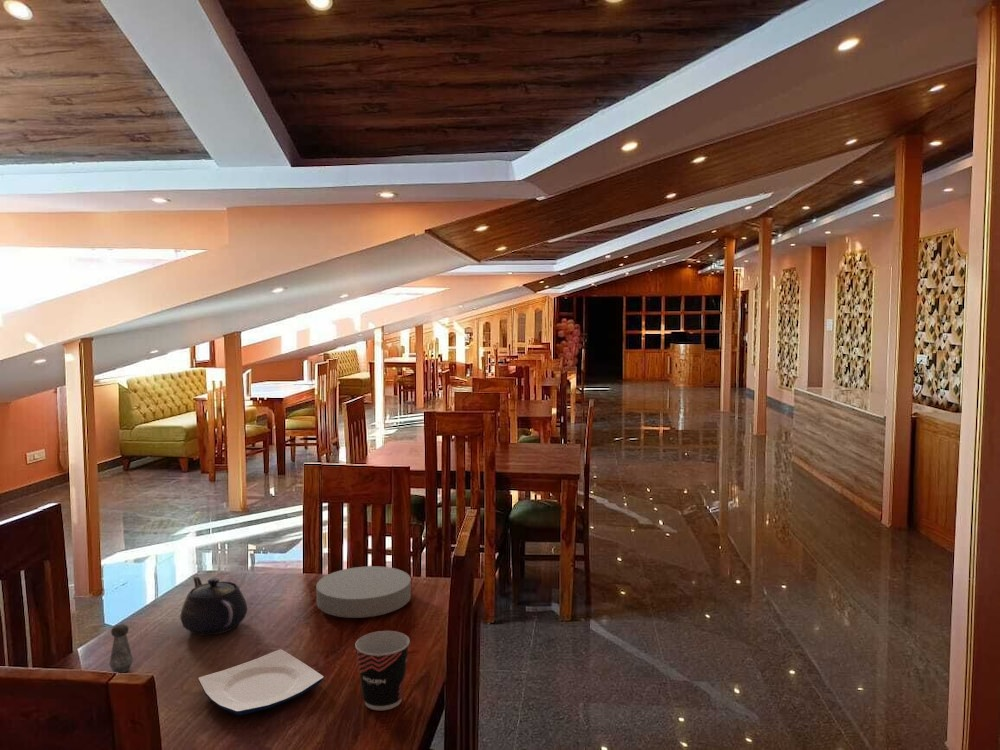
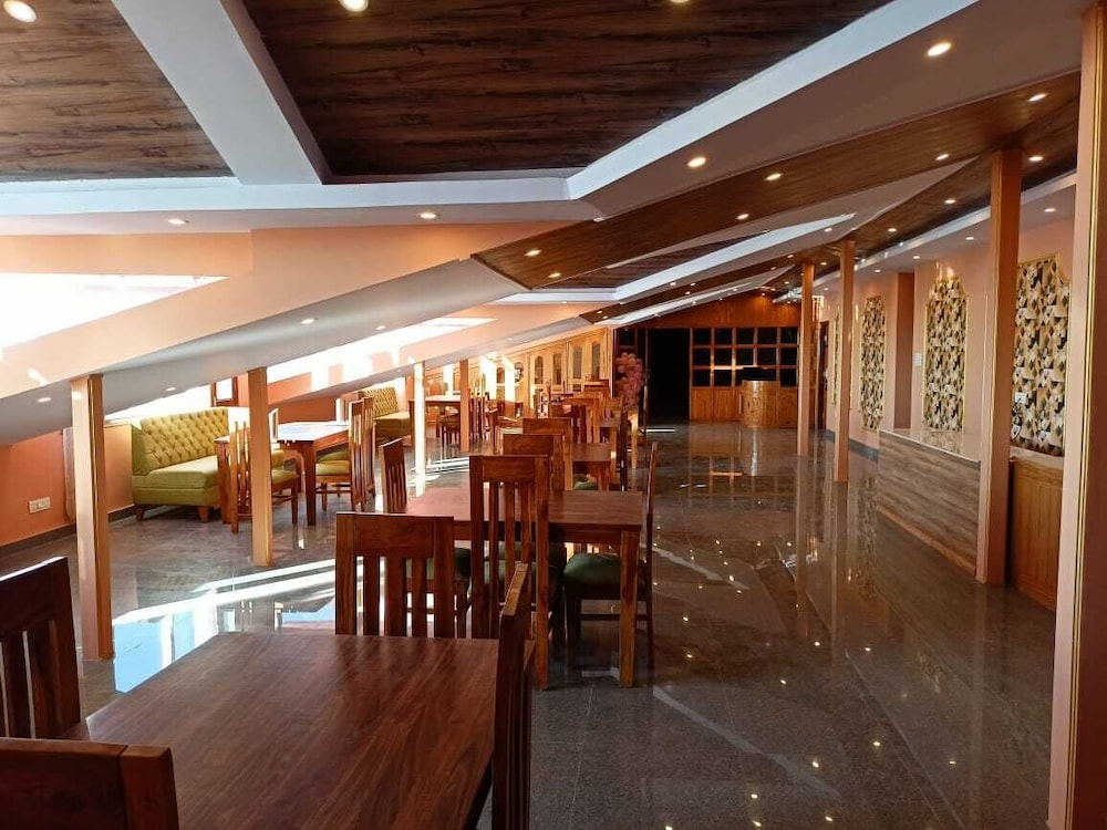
- teapot [179,575,248,637]
- salt shaker [109,623,134,674]
- plate [315,565,412,619]
- plate [197,648,325,716]
- cup [354,630,411,711]
